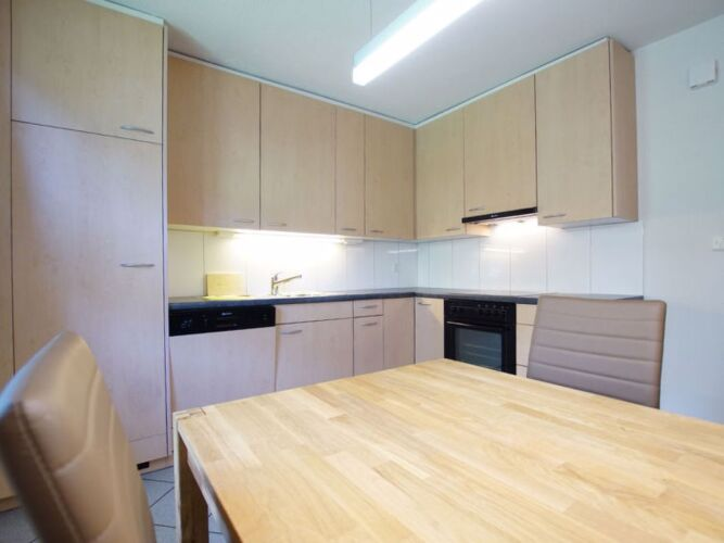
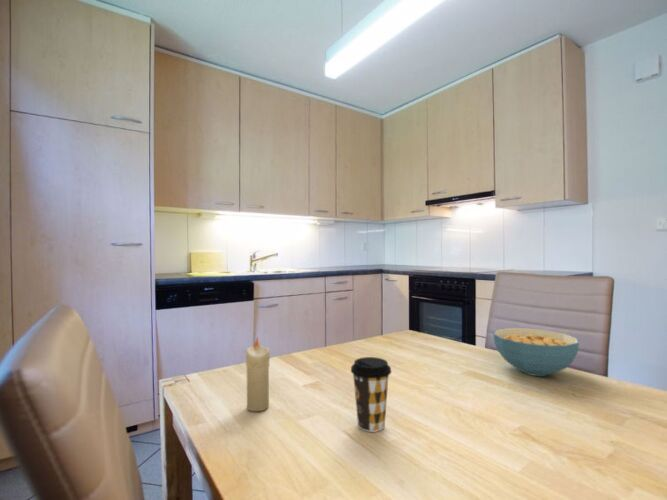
+ candle [245,336,271,412]
+ coffee cup [350,356,392,433]
+ cereal bowl [492,327,580,377]
